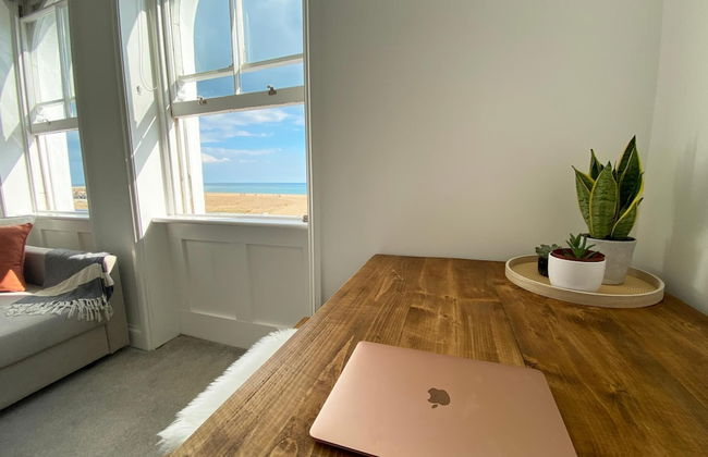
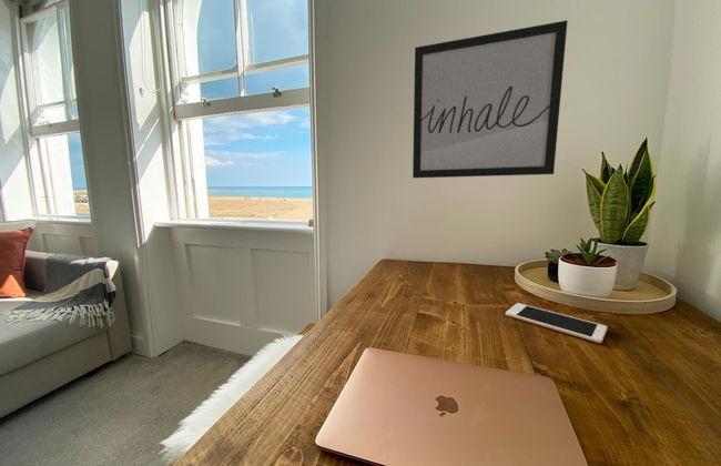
+ wall art [412,19,569,179]
+ cell phone [505,302,608,344]
